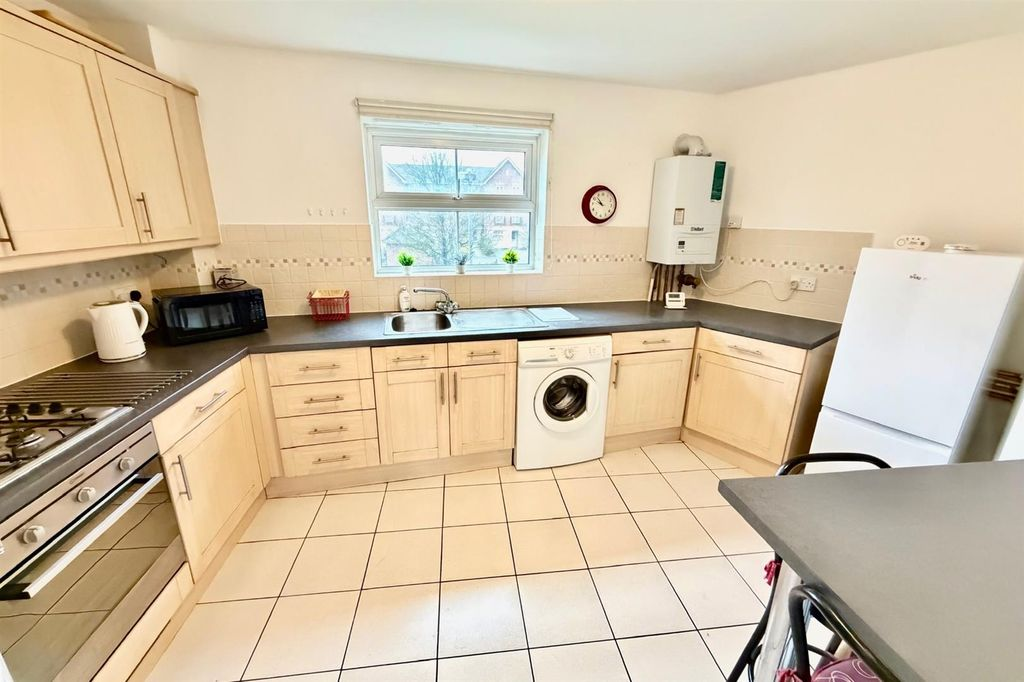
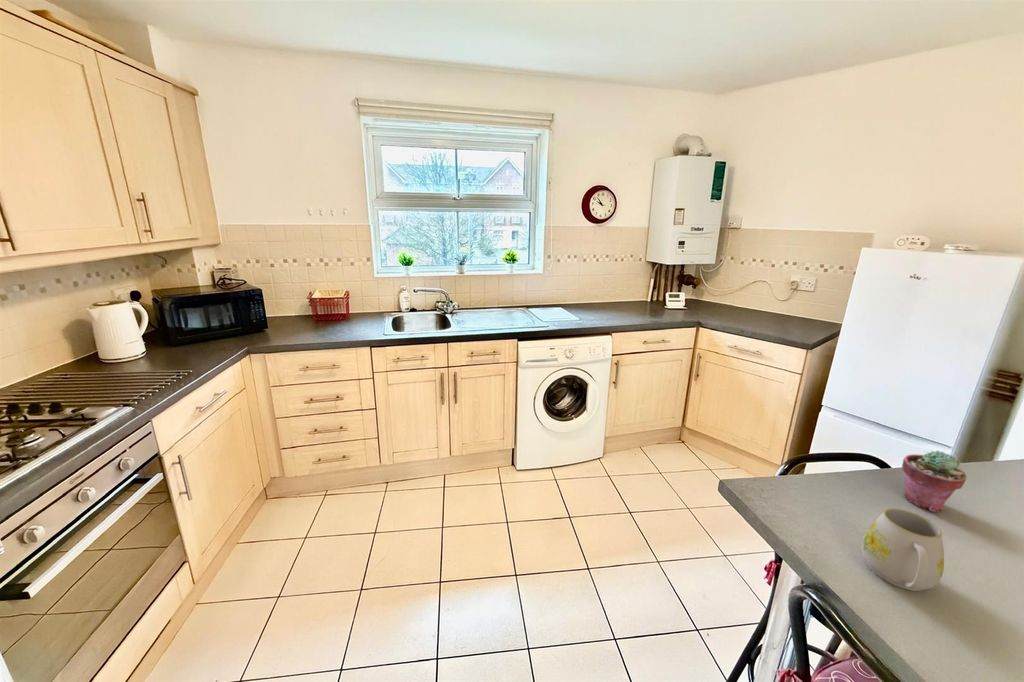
+ potted succulent [901,449,967,513]
+ mug [860,507,945,592]
